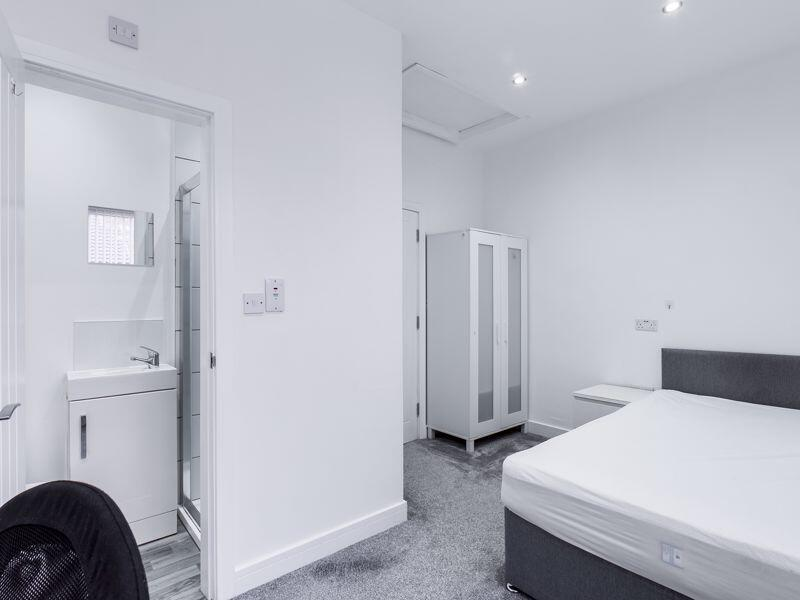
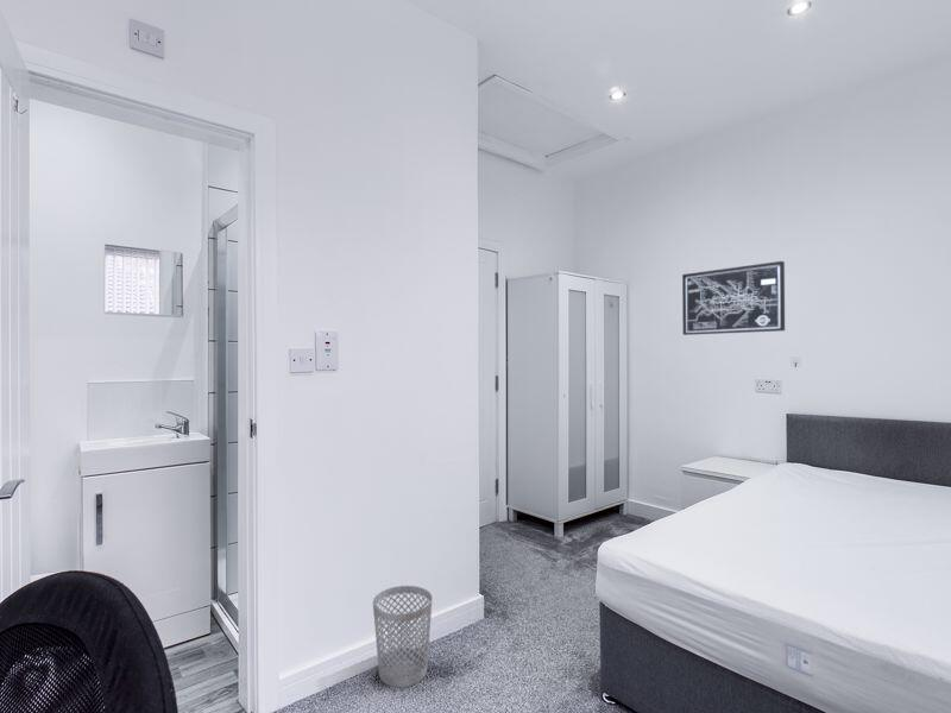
+ wall art [681,260,786,336]
+ wastebasket [372,585,434,688]
